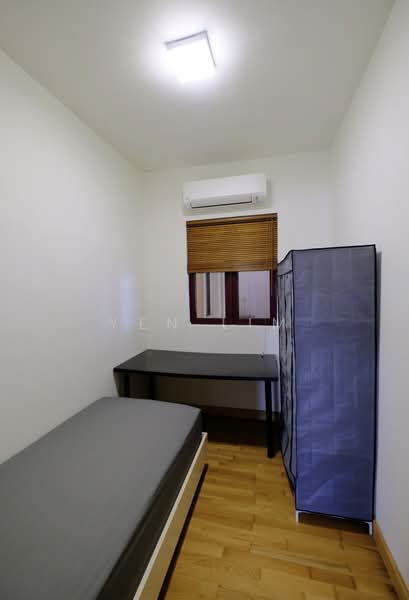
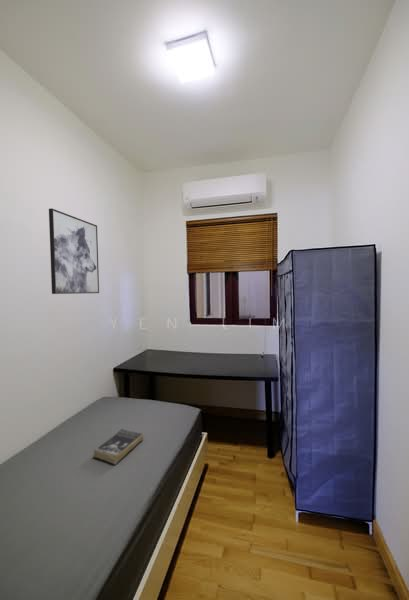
+ book [92,428,144,466]
+ wall art [48,207,100,295]
